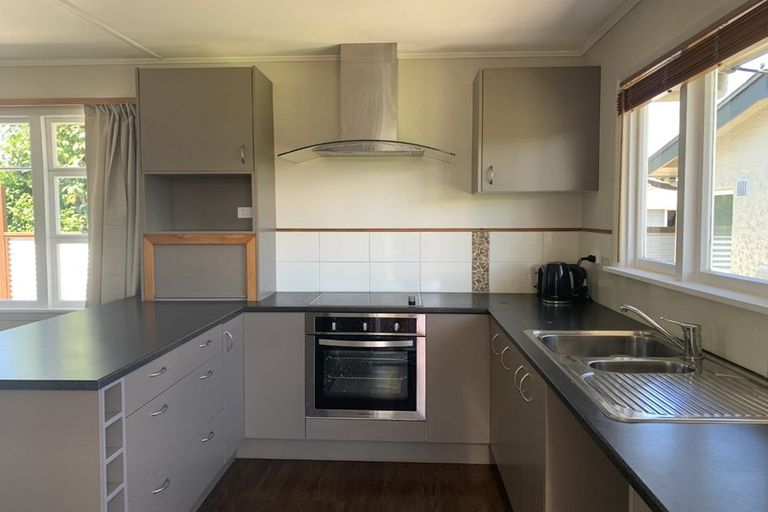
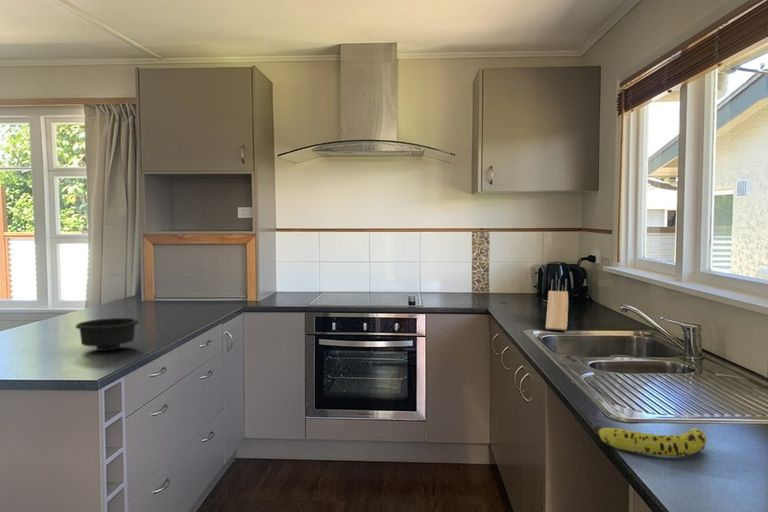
+ bowl [74,317,140,352]
+ knife block [545,278,569,331]
+ fruit [592,425,708,457]
